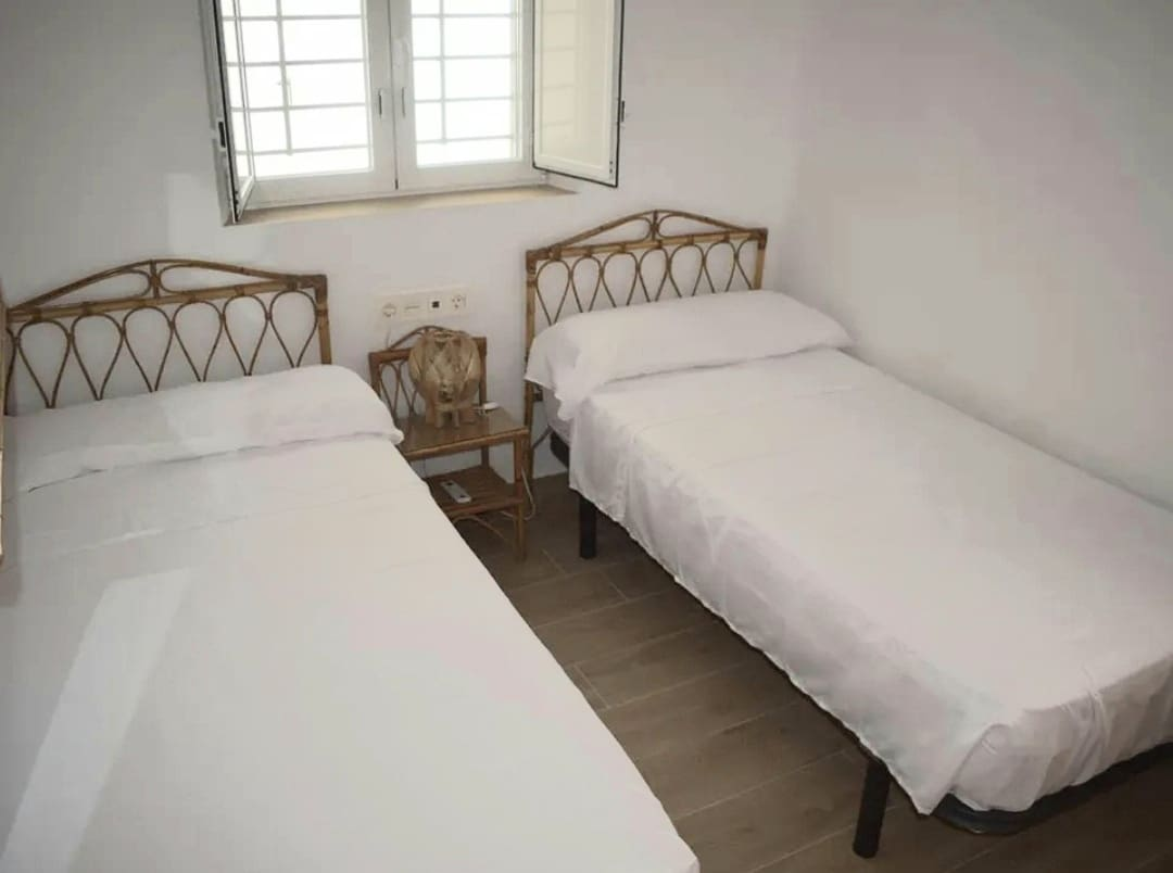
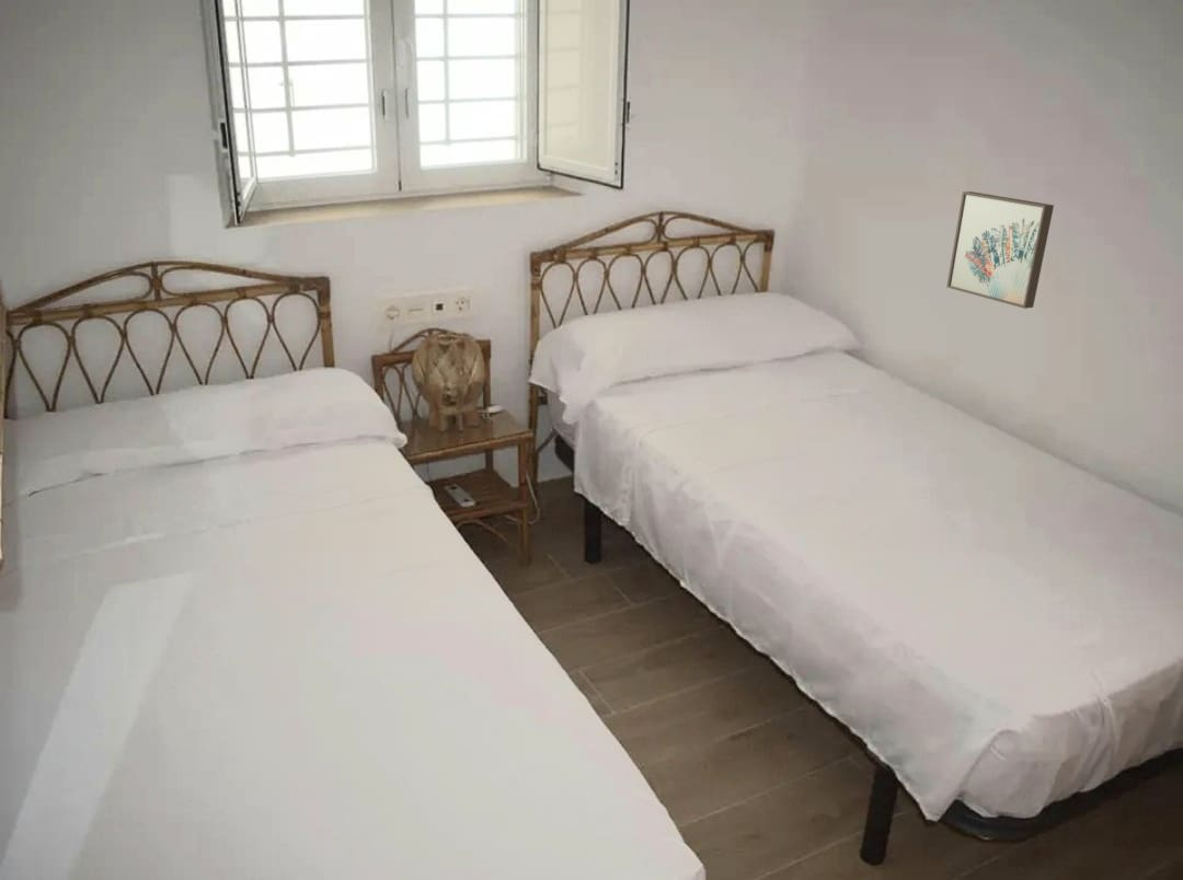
+ wall art [945,190,1055,310]
